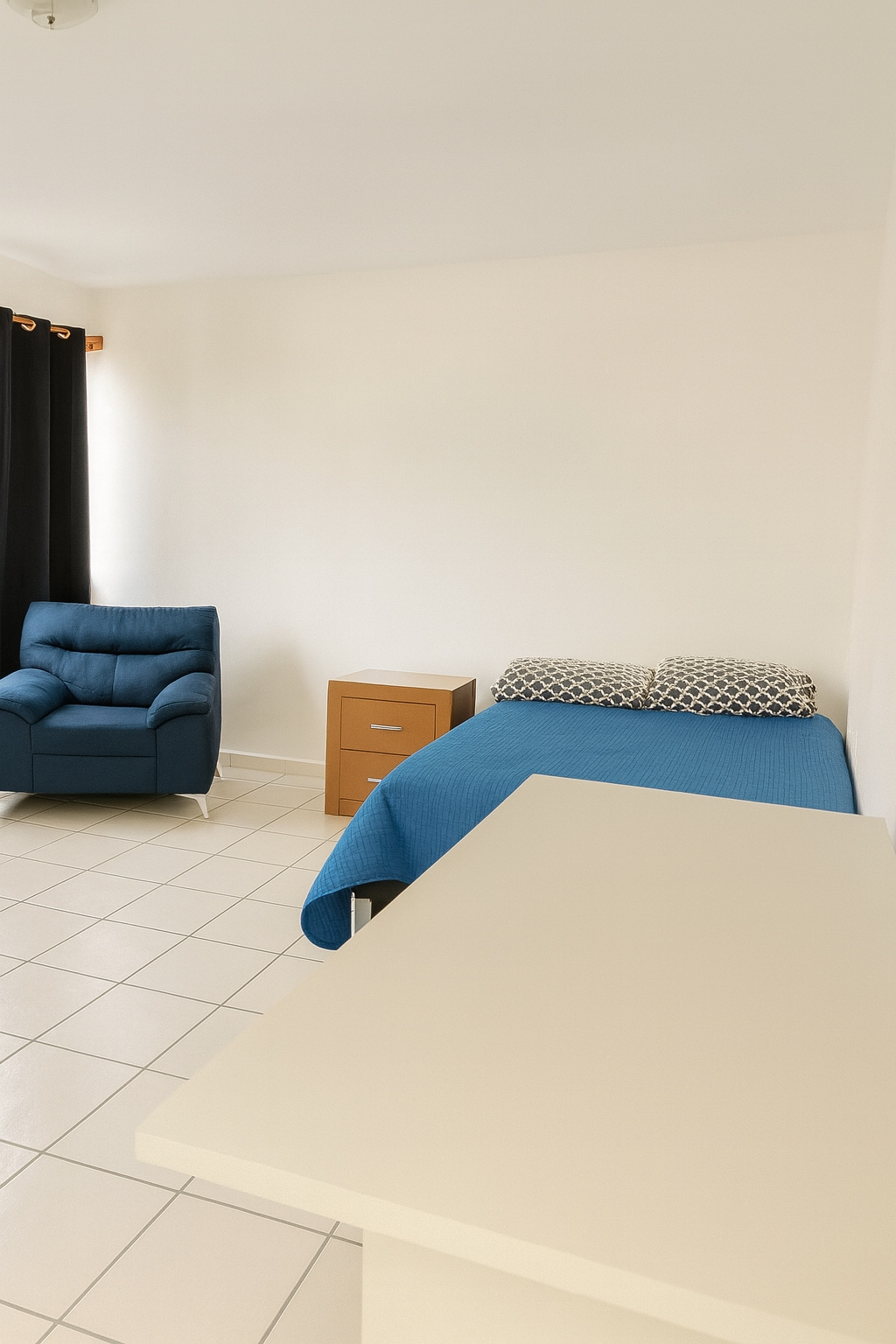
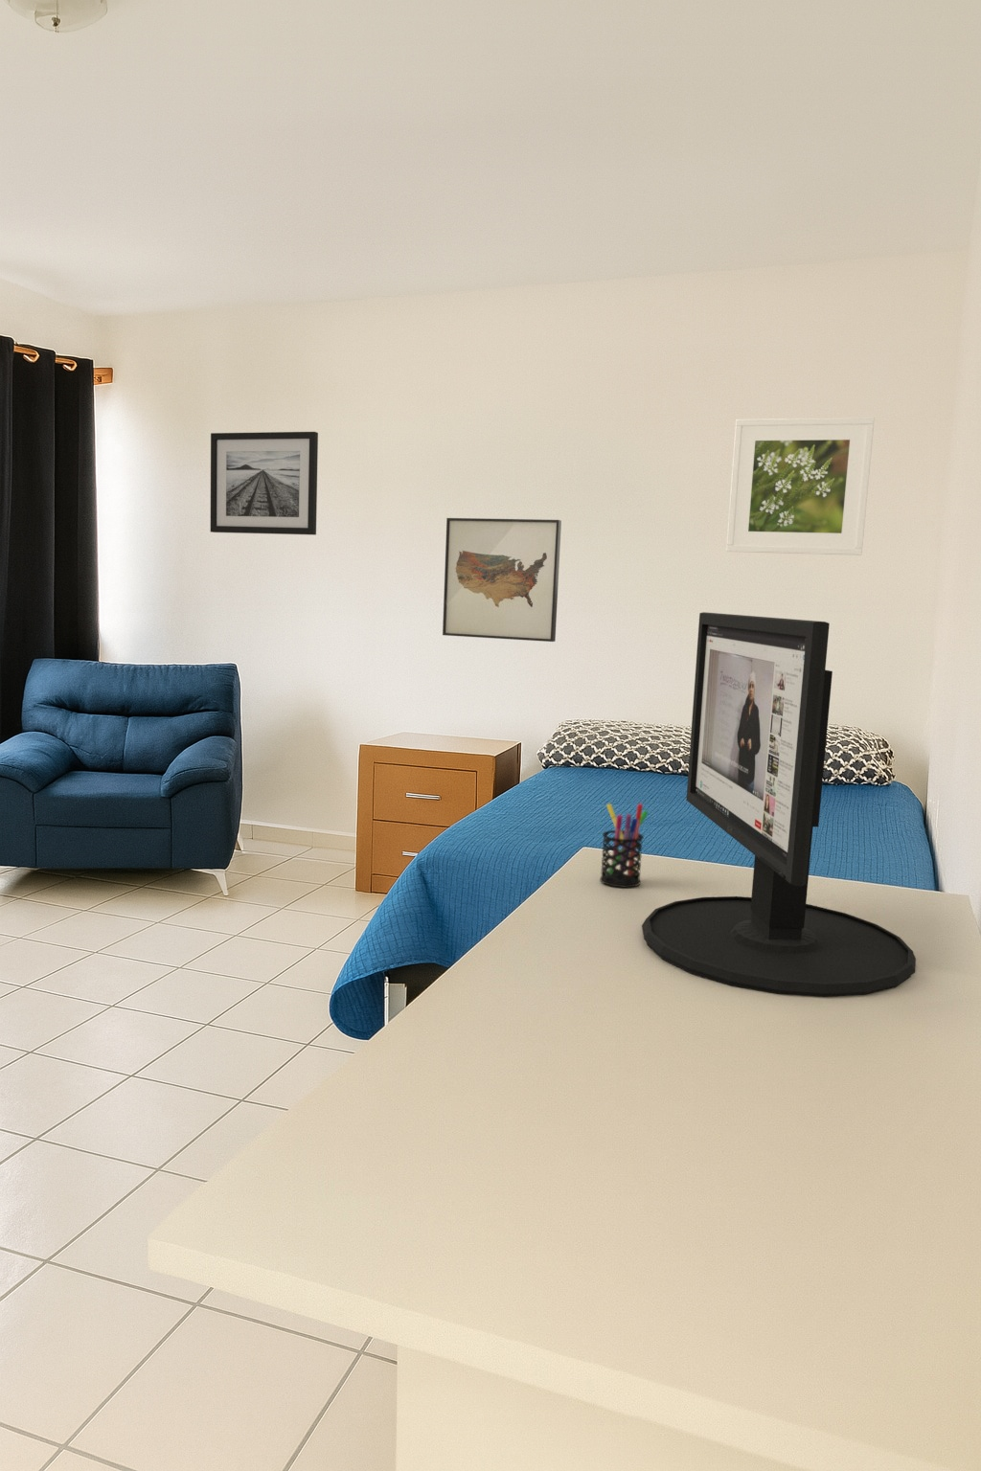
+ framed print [725,417,876,556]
+ computer monitor [640,611,916,998]
+ wall art [441,517,563,642]
+ wall art [210,431,319,536]
+ pen holder [599,802,648,889]
